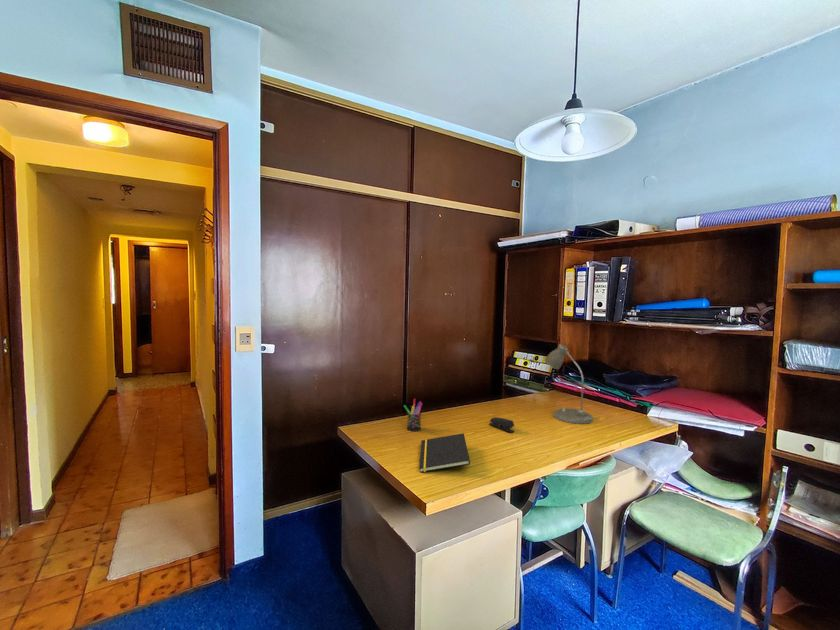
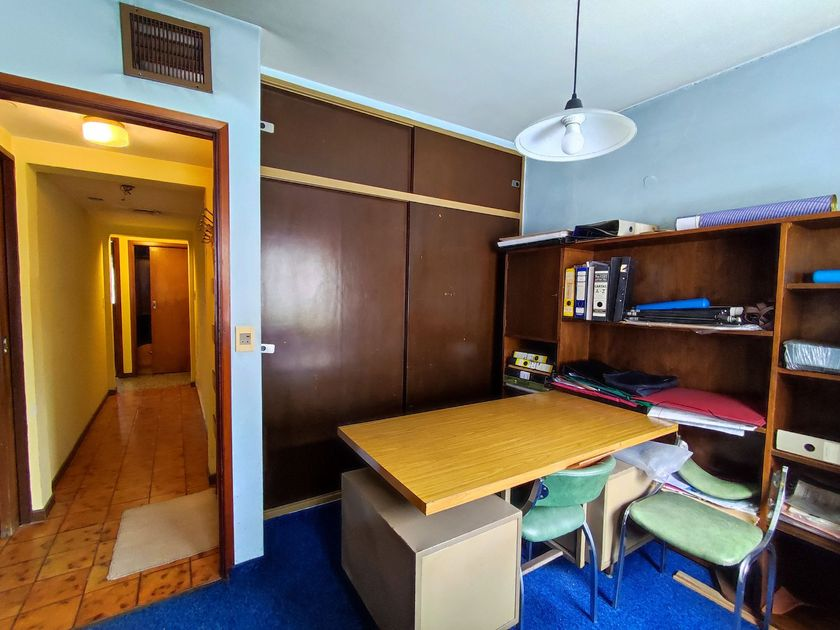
- desk lamp [544,343,594,425]
- stapler [488,416,515,434]
- pen holder [403,398,424,433]
- notepad [418,432,471,473]
